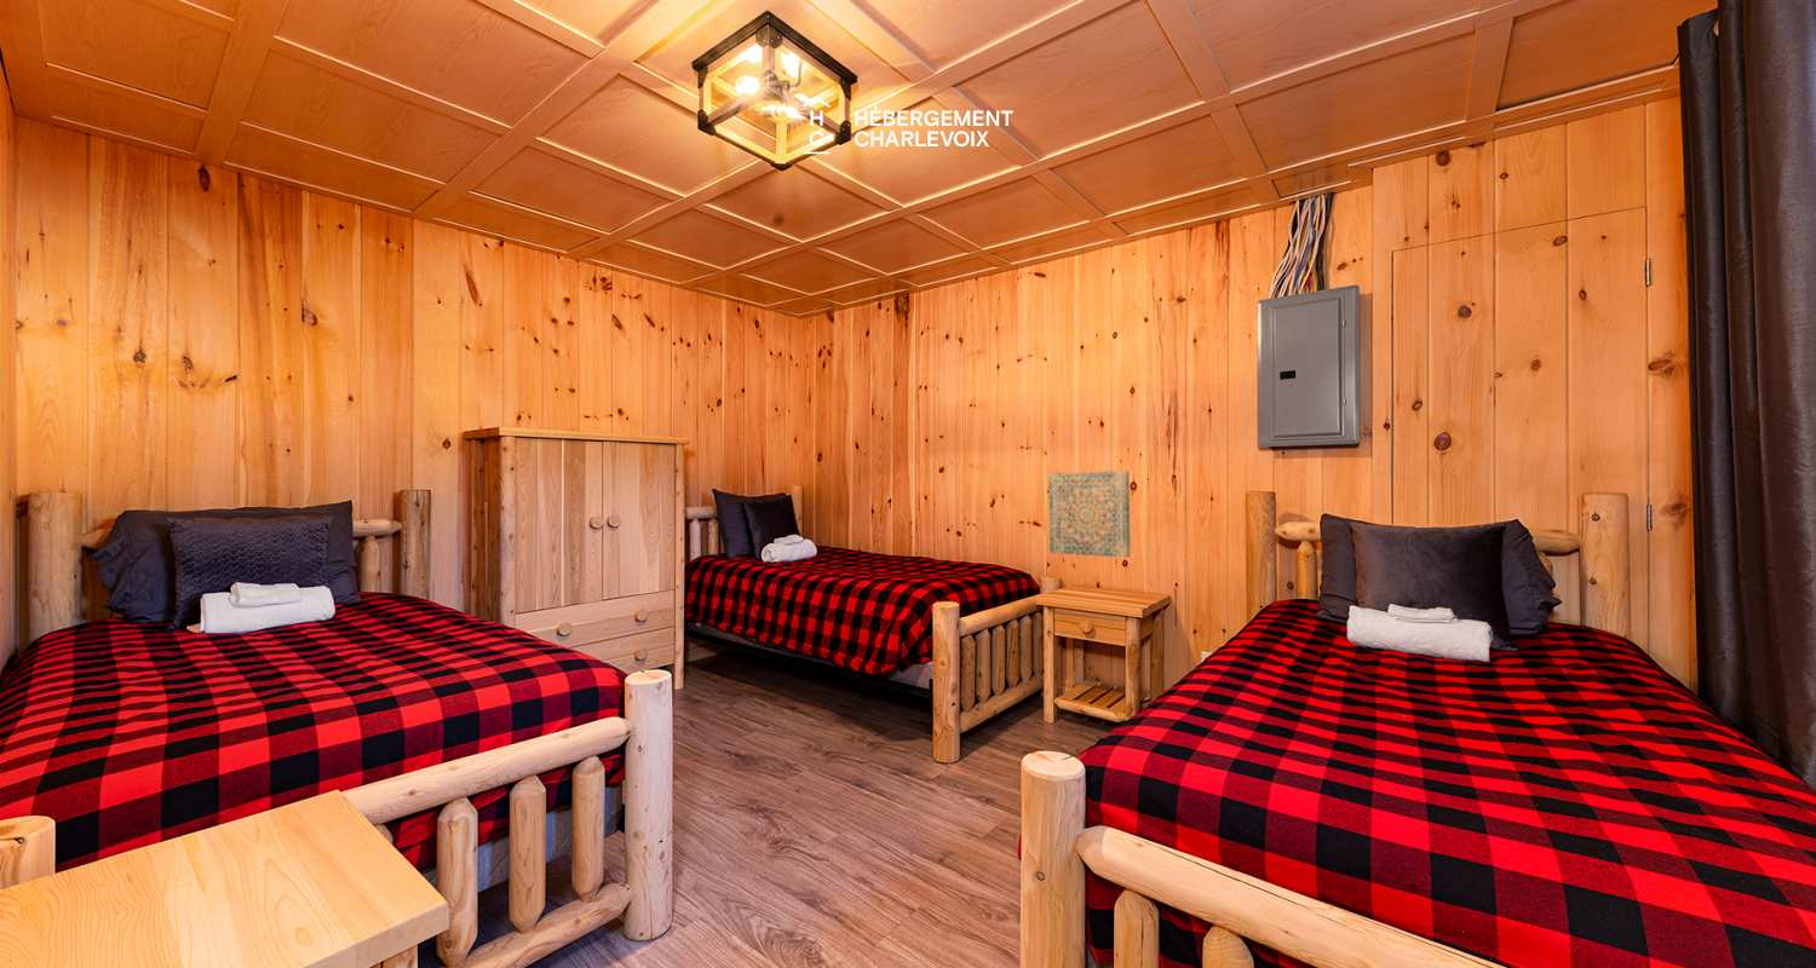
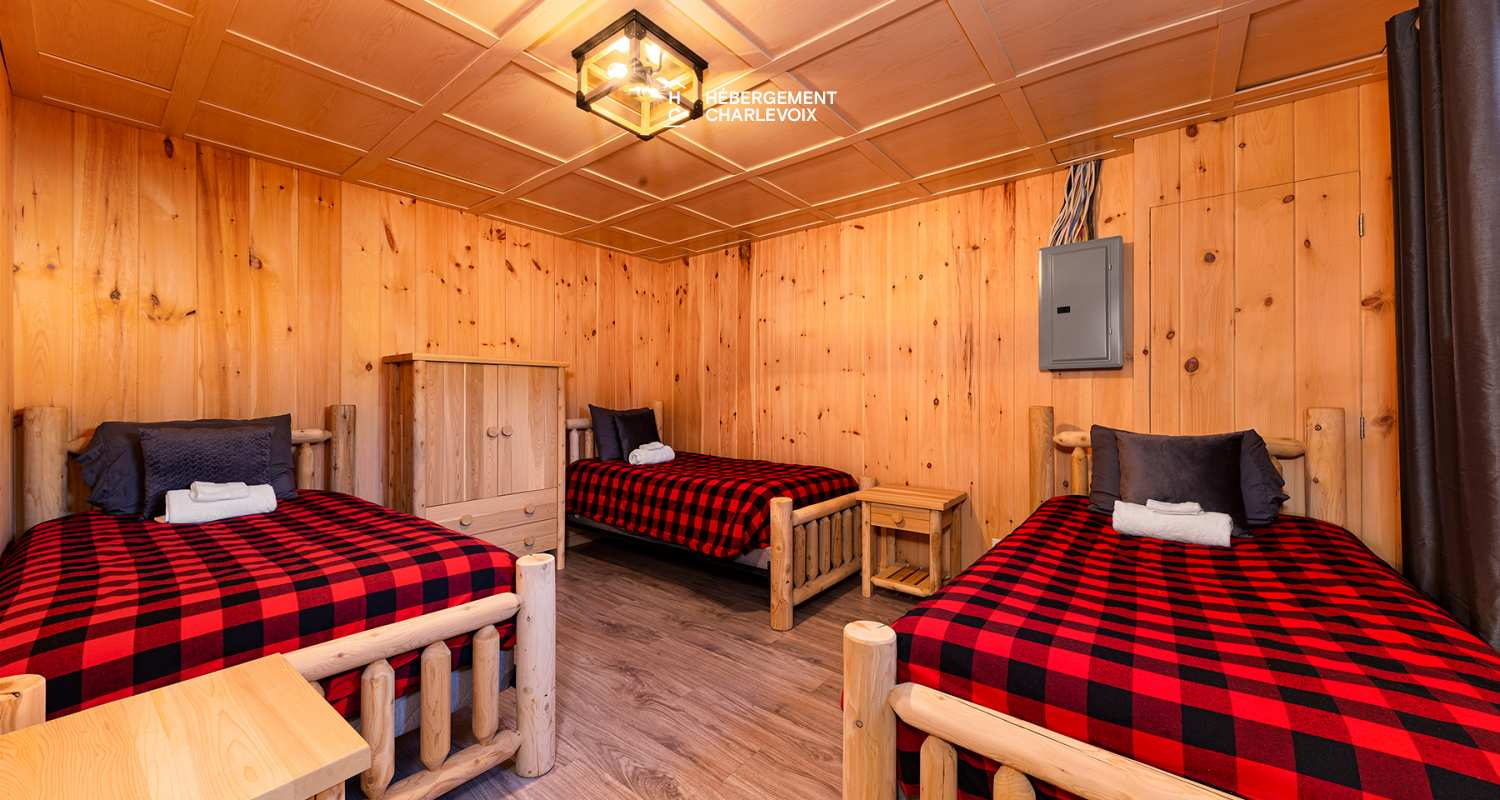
- wall art [1047,469,1132,559]
